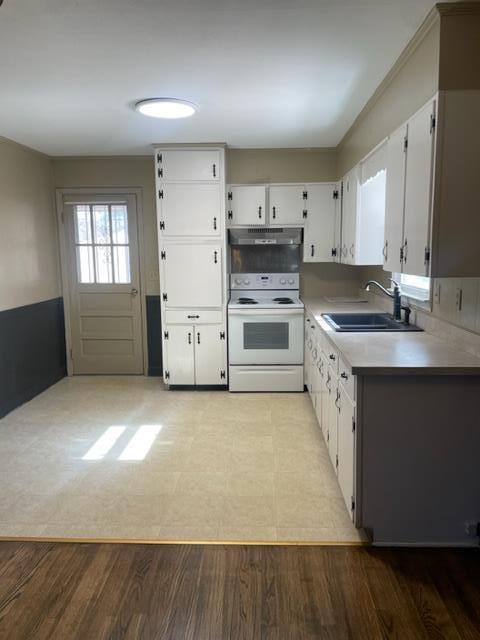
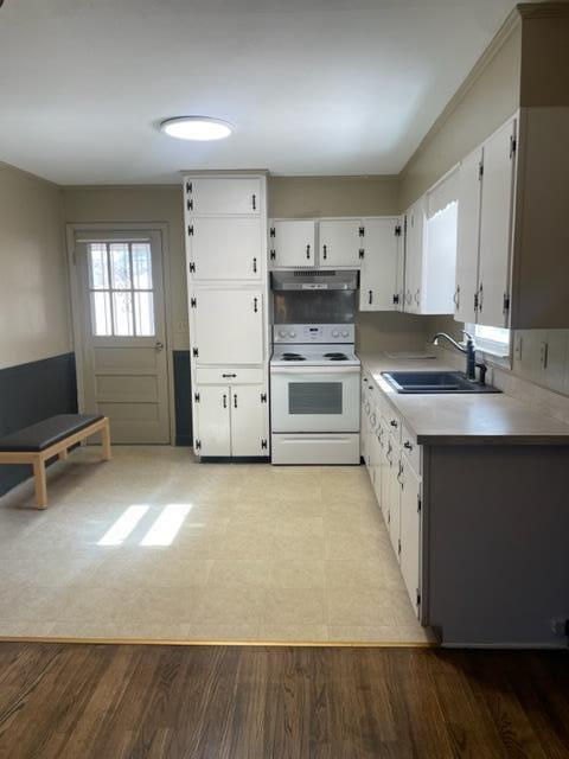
+ bench [0,413,111,510]
